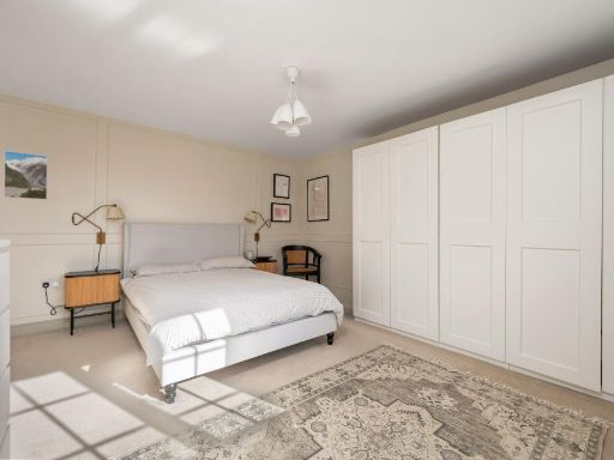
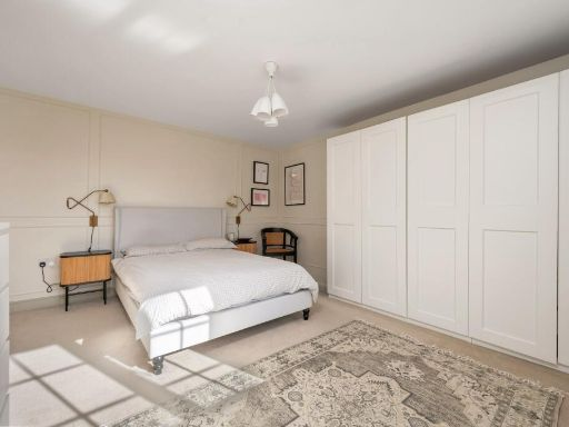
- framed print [2,150,49,201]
